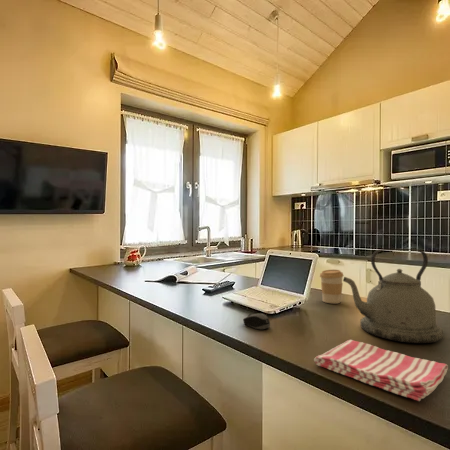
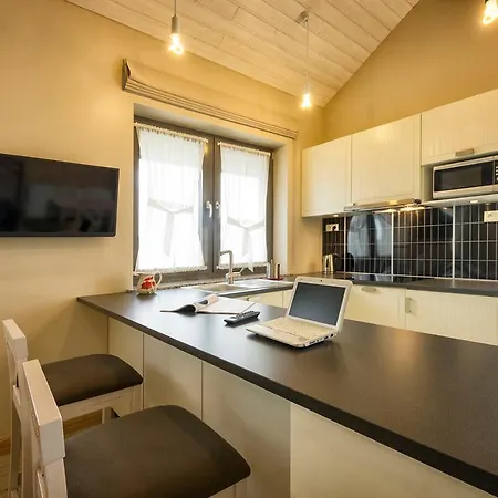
- computer mouse [242,313,271,331]
- coffee cup [319,269,344,304]
- dish towel [313,339,449,402]
- kettle [342,248,444,344]
